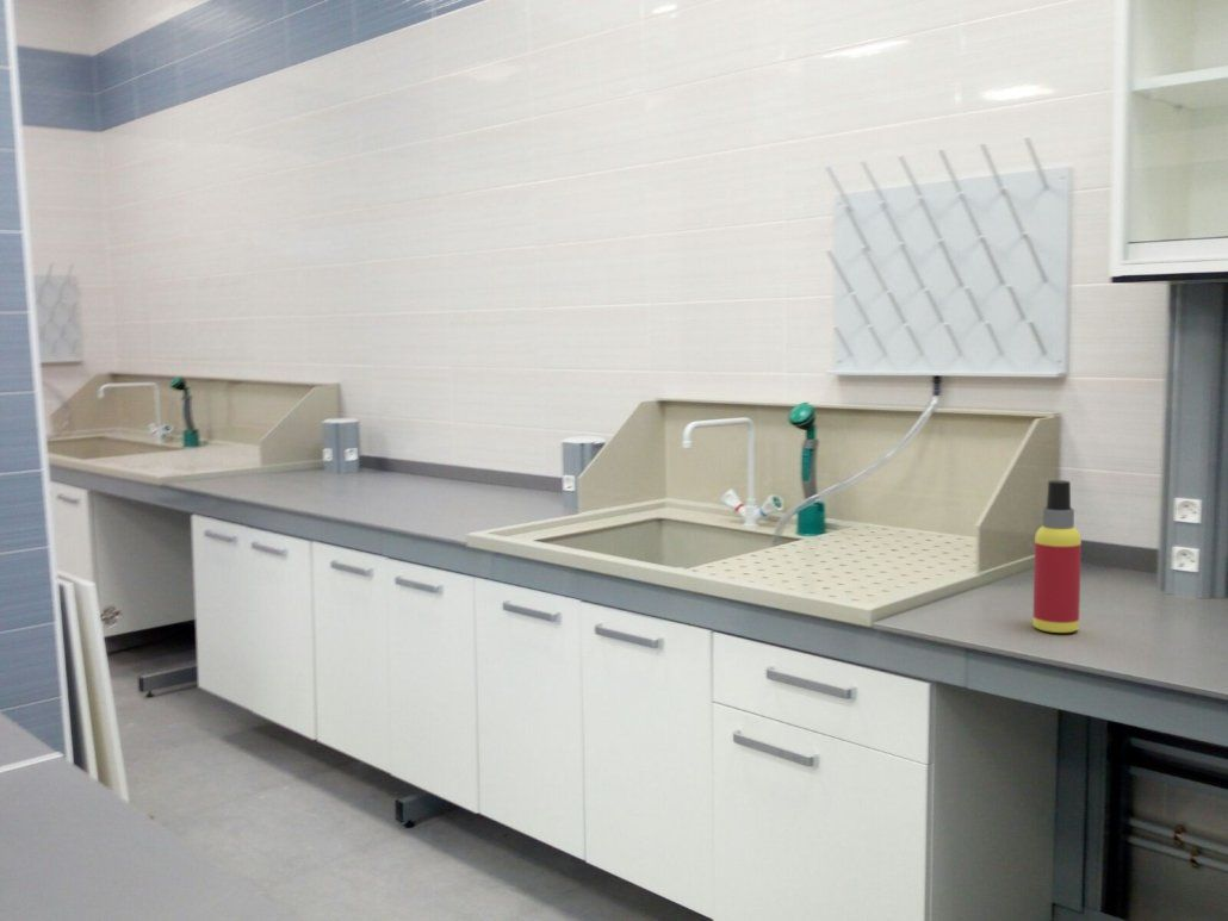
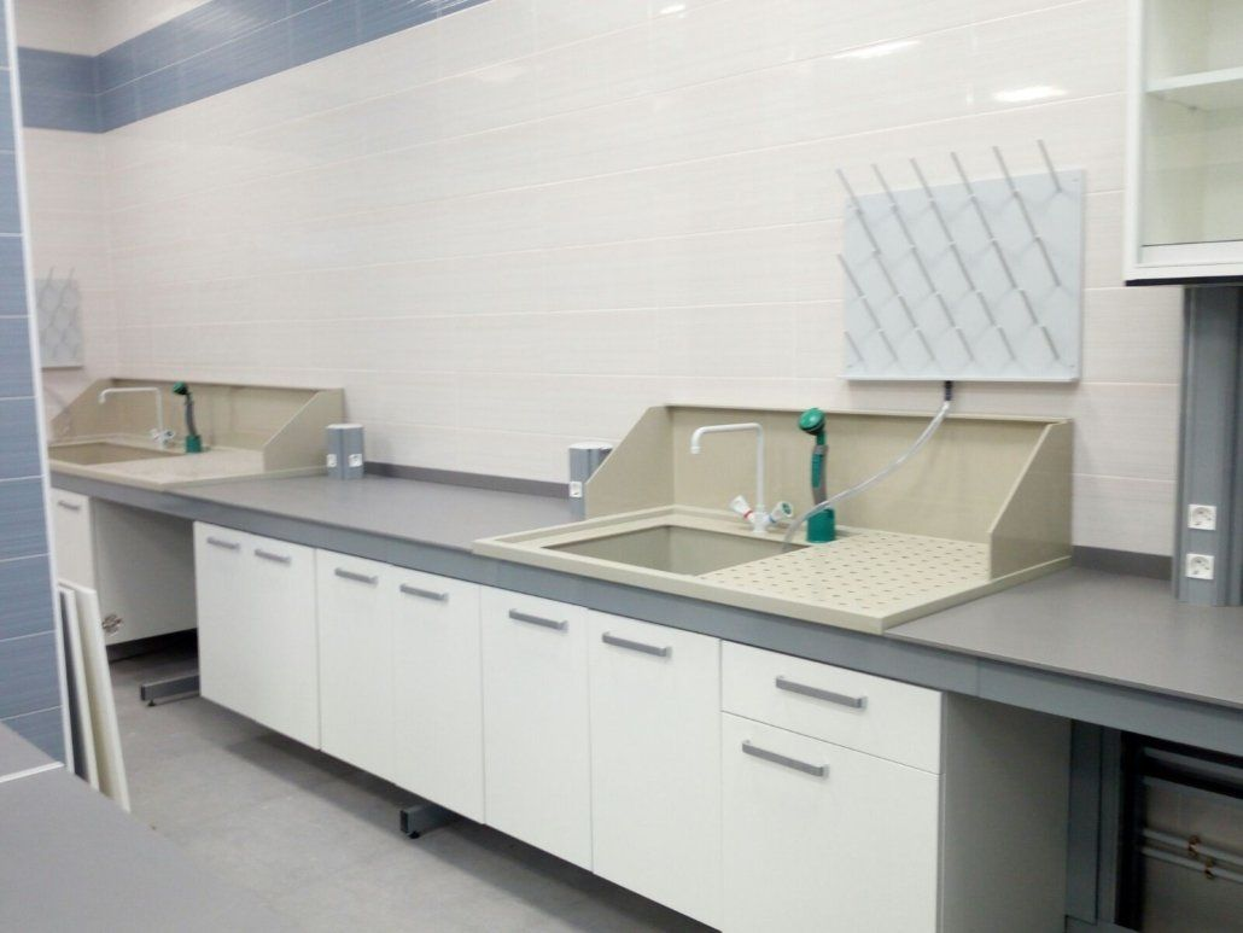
- spray bottle [1032,479,1083,634]
